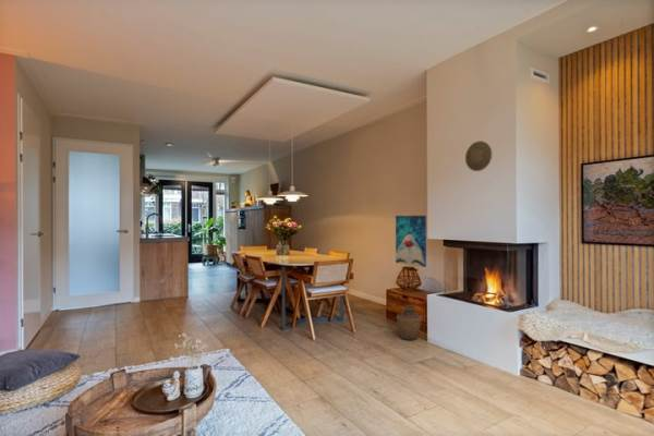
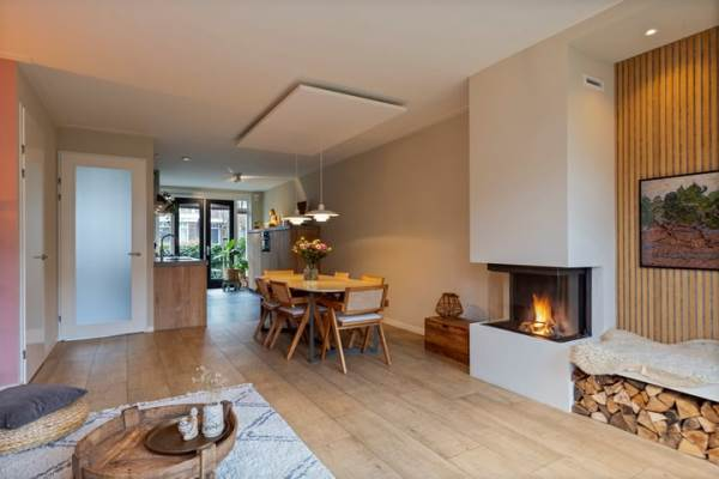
- wall art [395,215,427,268]
- vase [395,305,423,341]
- decorative plate [464,140,493,172]
